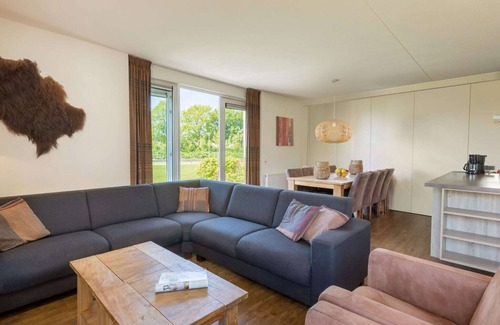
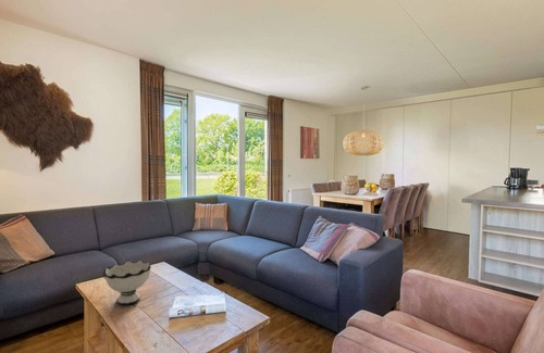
+ bowl [103,260,152,306]
